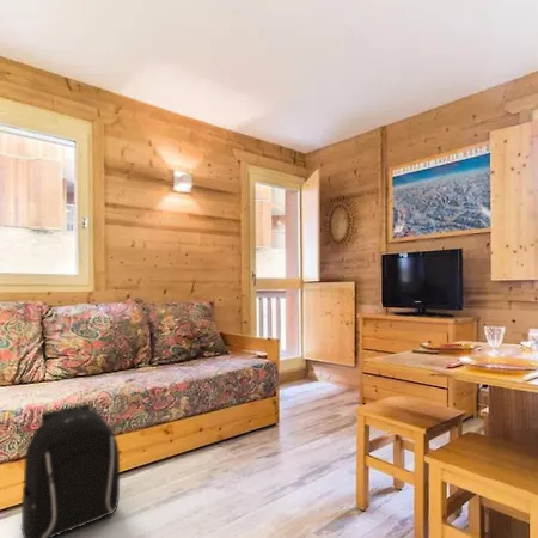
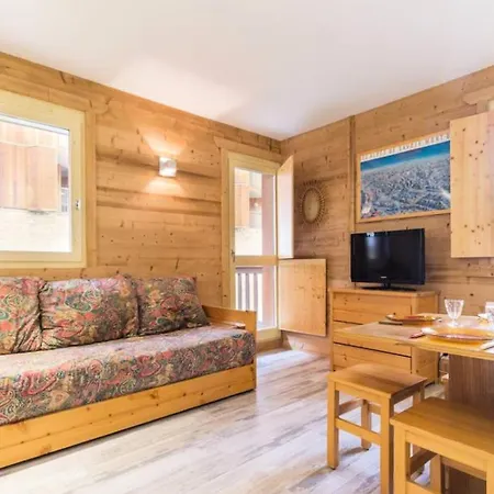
- backpack [20,403,121,538]
